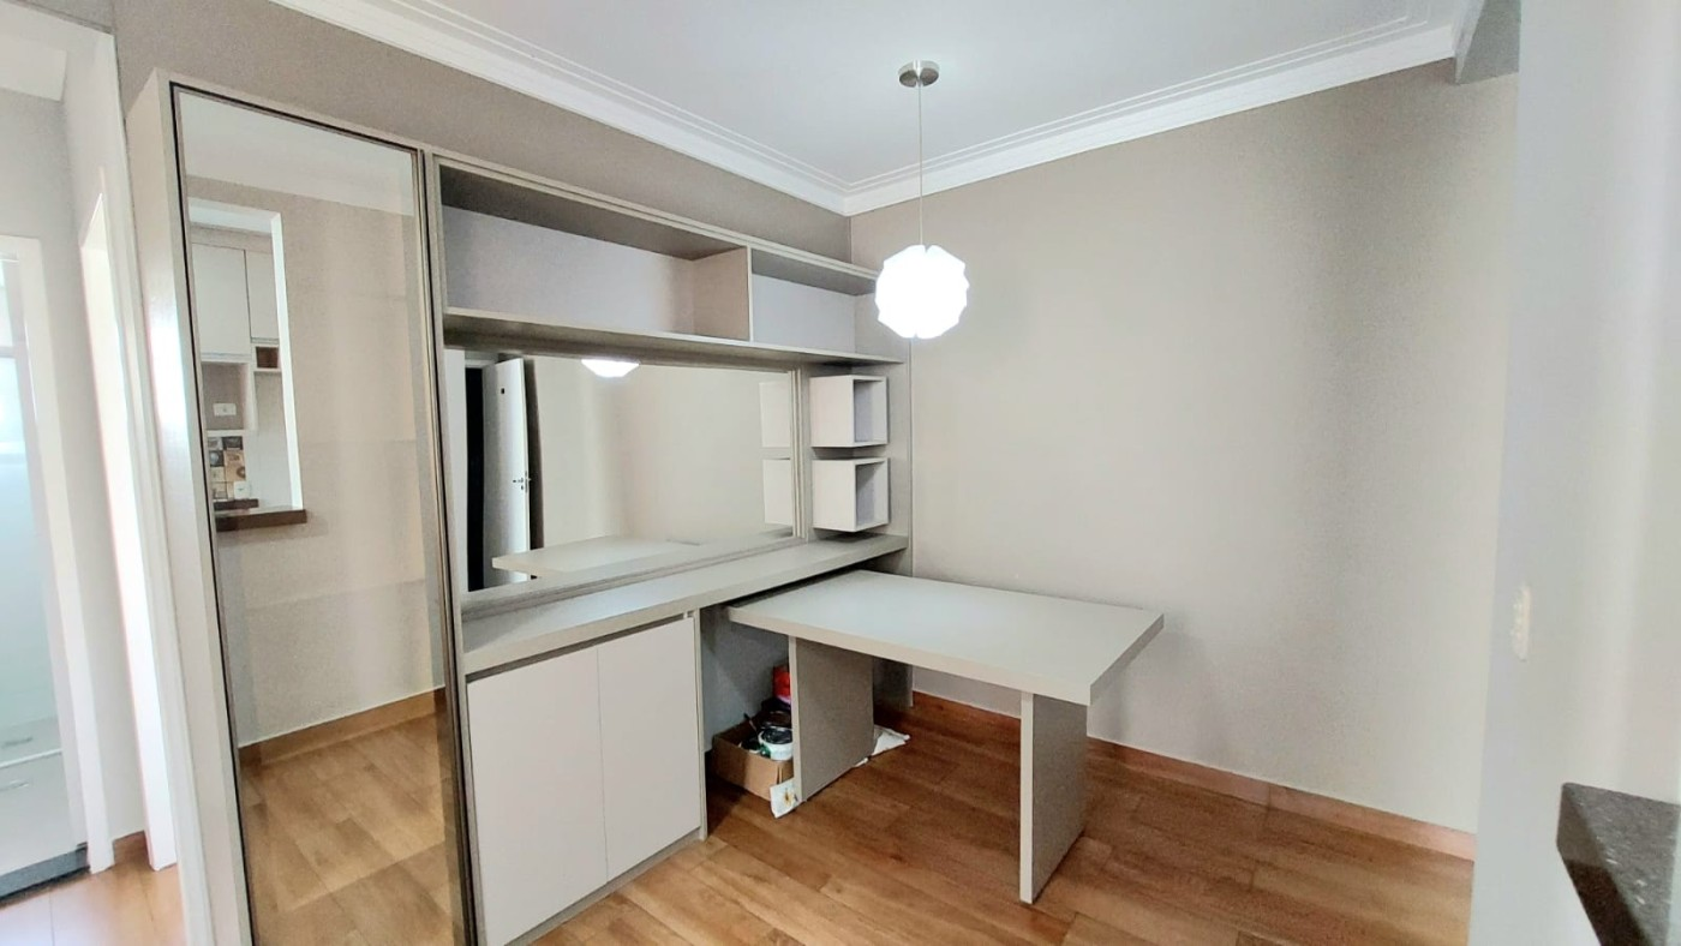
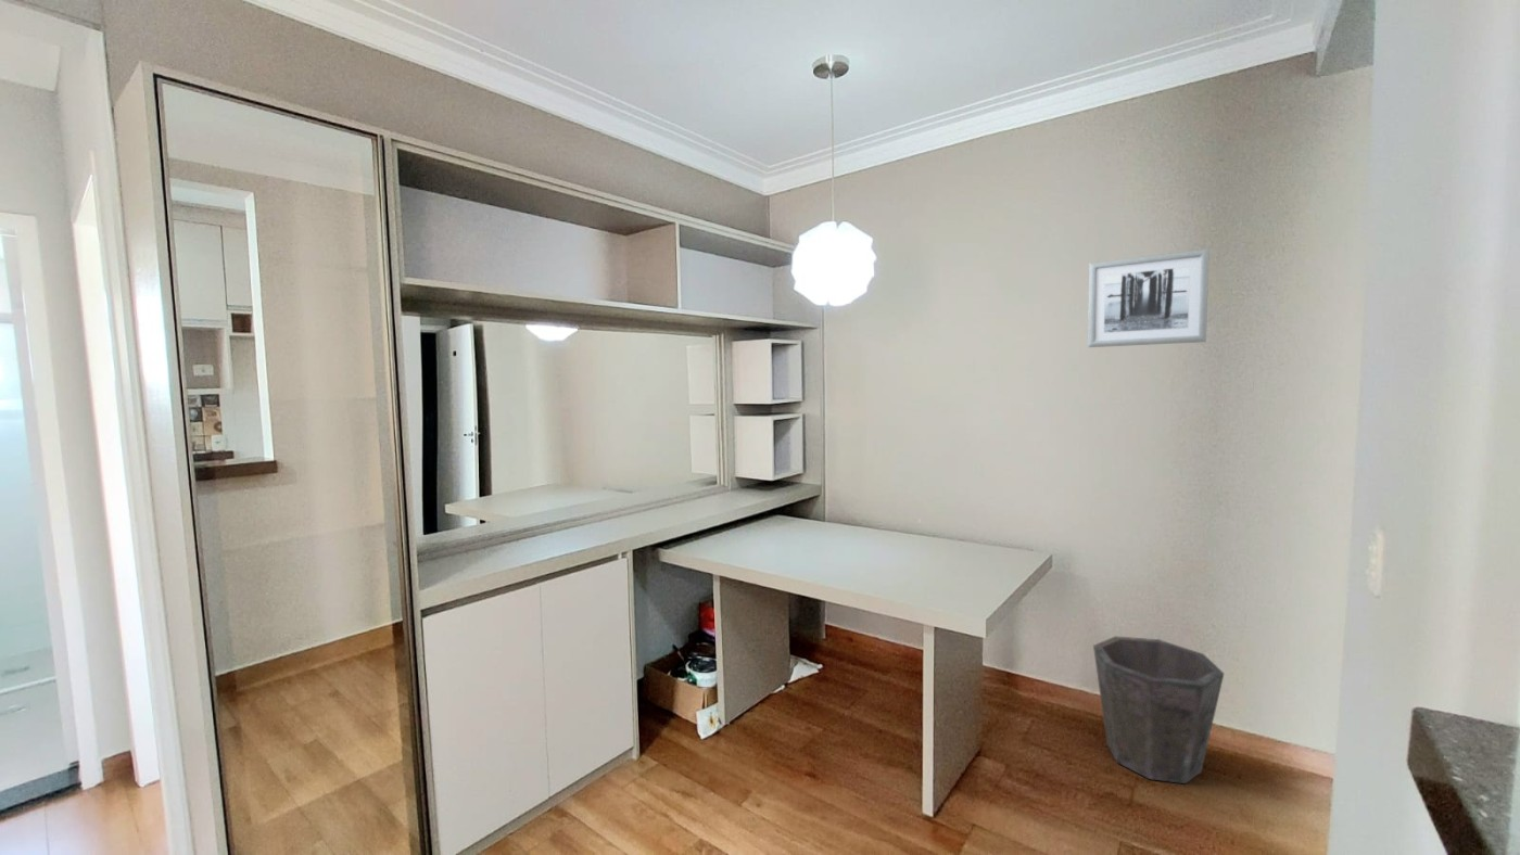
+ waste bin [1092,635,1225,784]
+ wall art [1087,247,1211,348]
